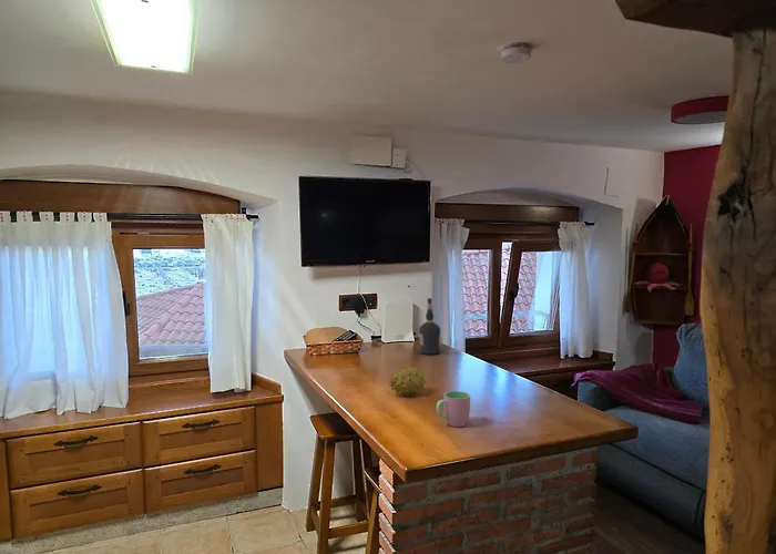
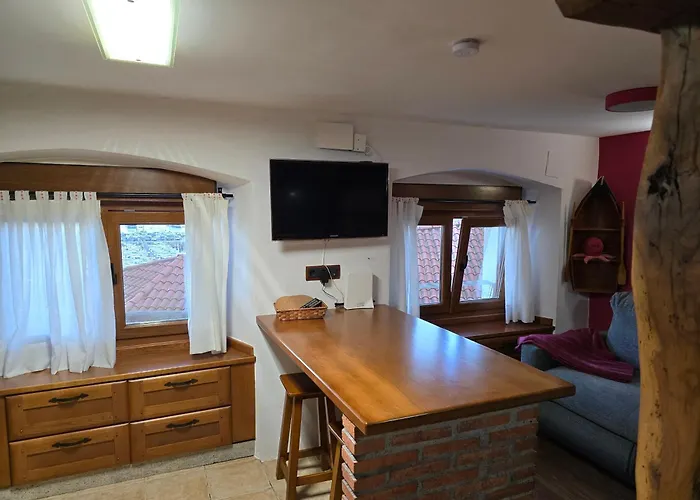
- fruit [389,365,428,397]
- cup [436,390,471,428]
- liquor bottle [418,297,441,356]
